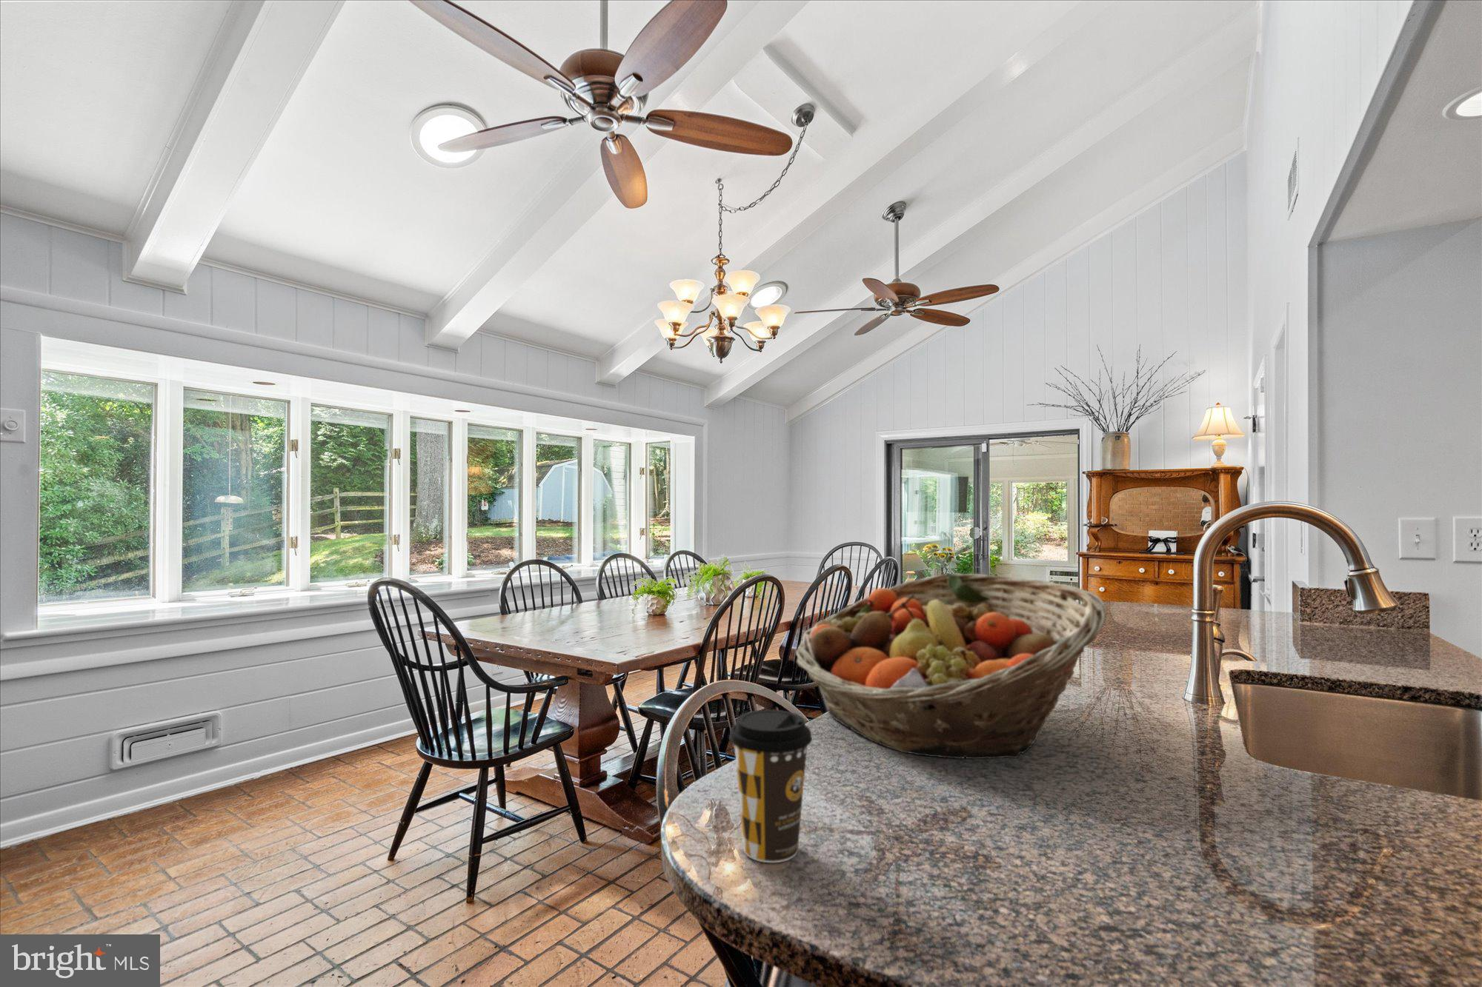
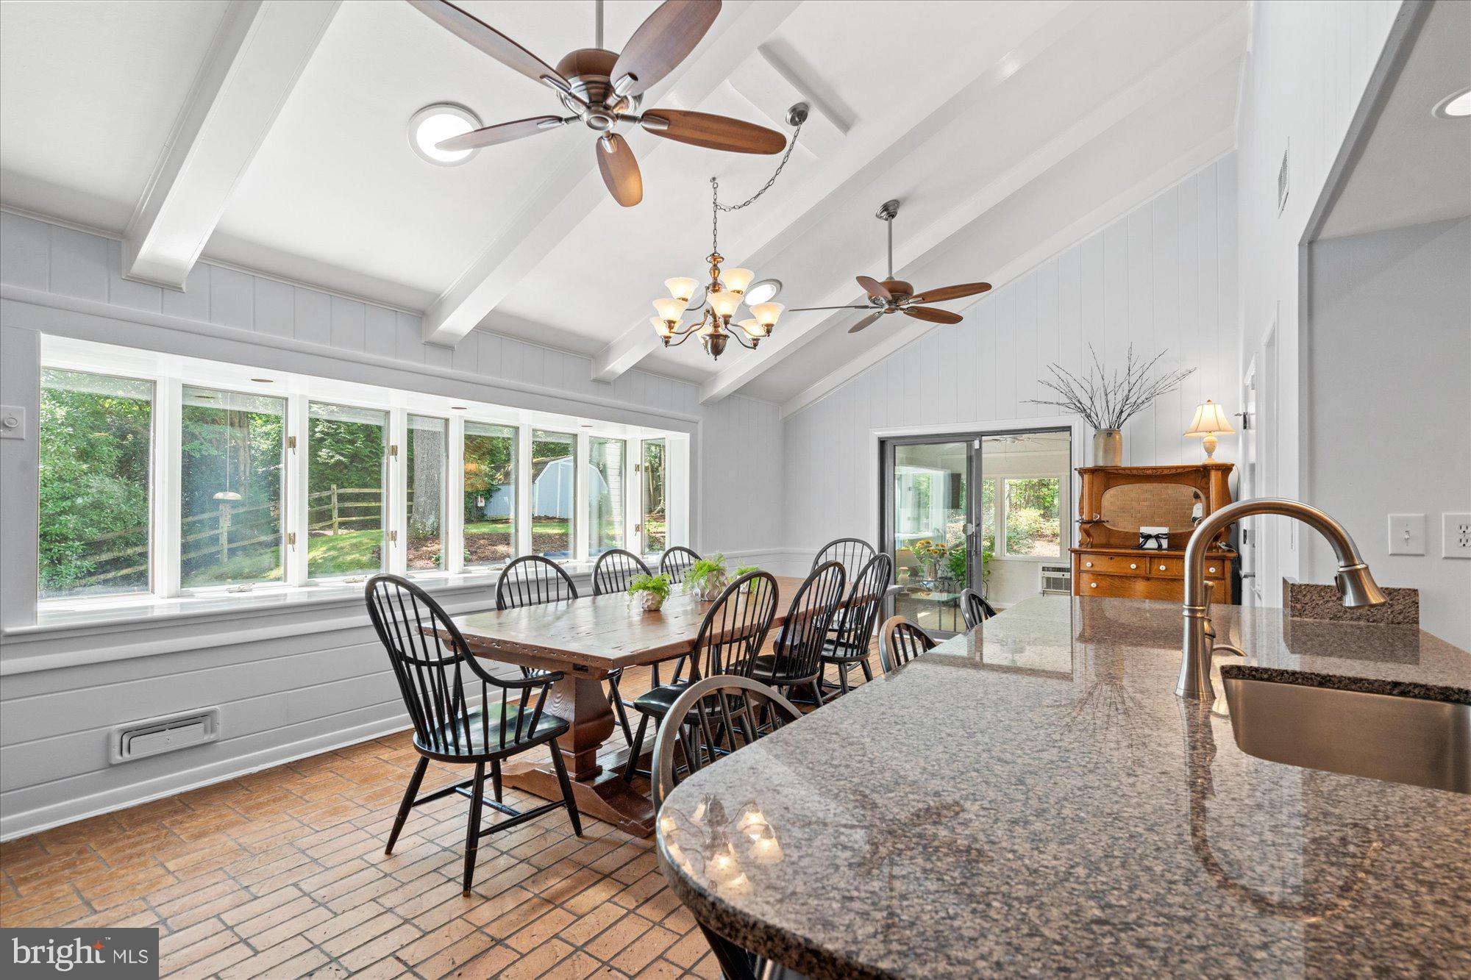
- coffee cup [728,709,813,864]
- fruit basket [796,573,1107,760]
